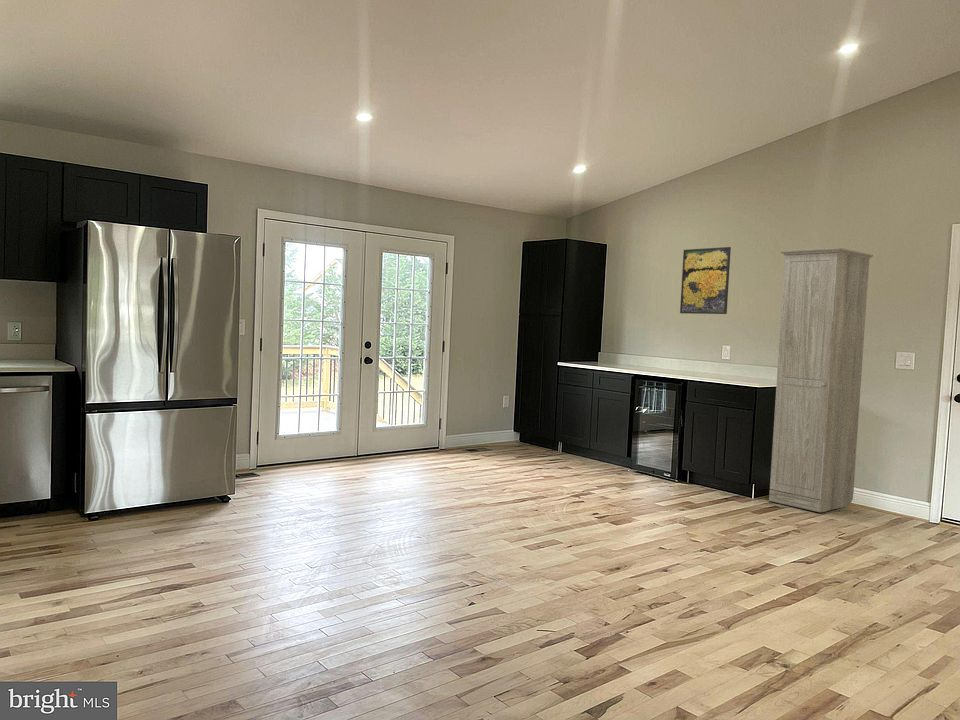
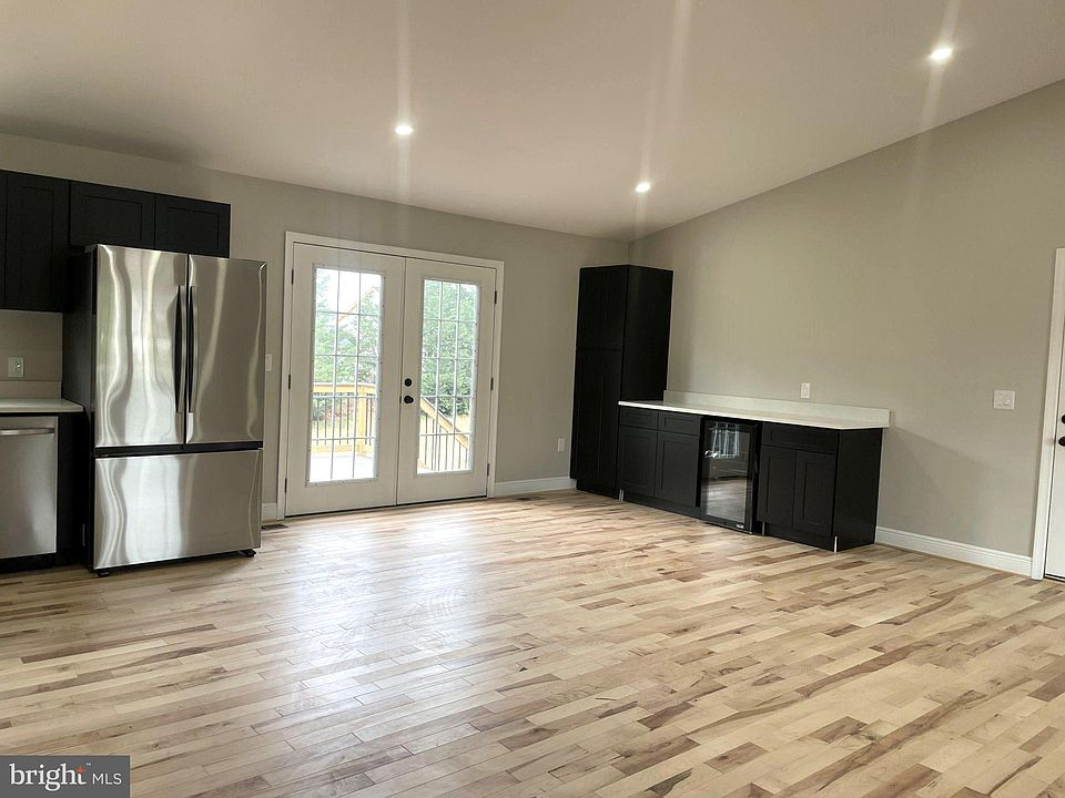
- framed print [679,246,732,315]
- cabinet [768,247,874,513]
